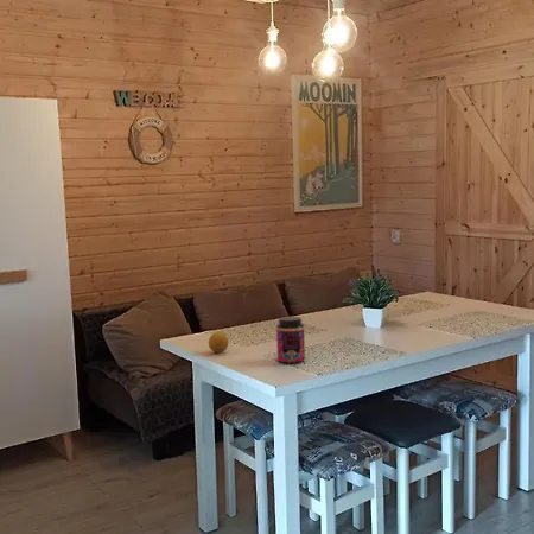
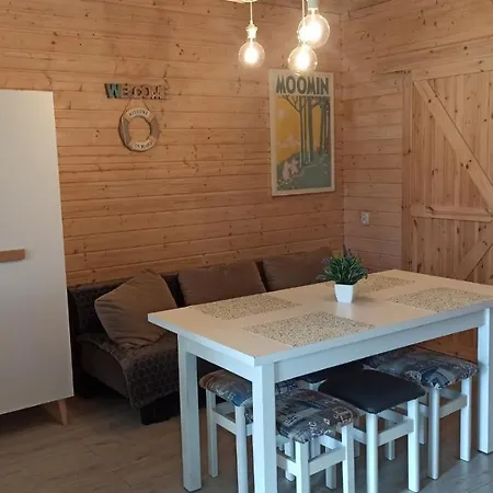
- jar [275,316,306,364]
- fruit [208,331,230,354]
